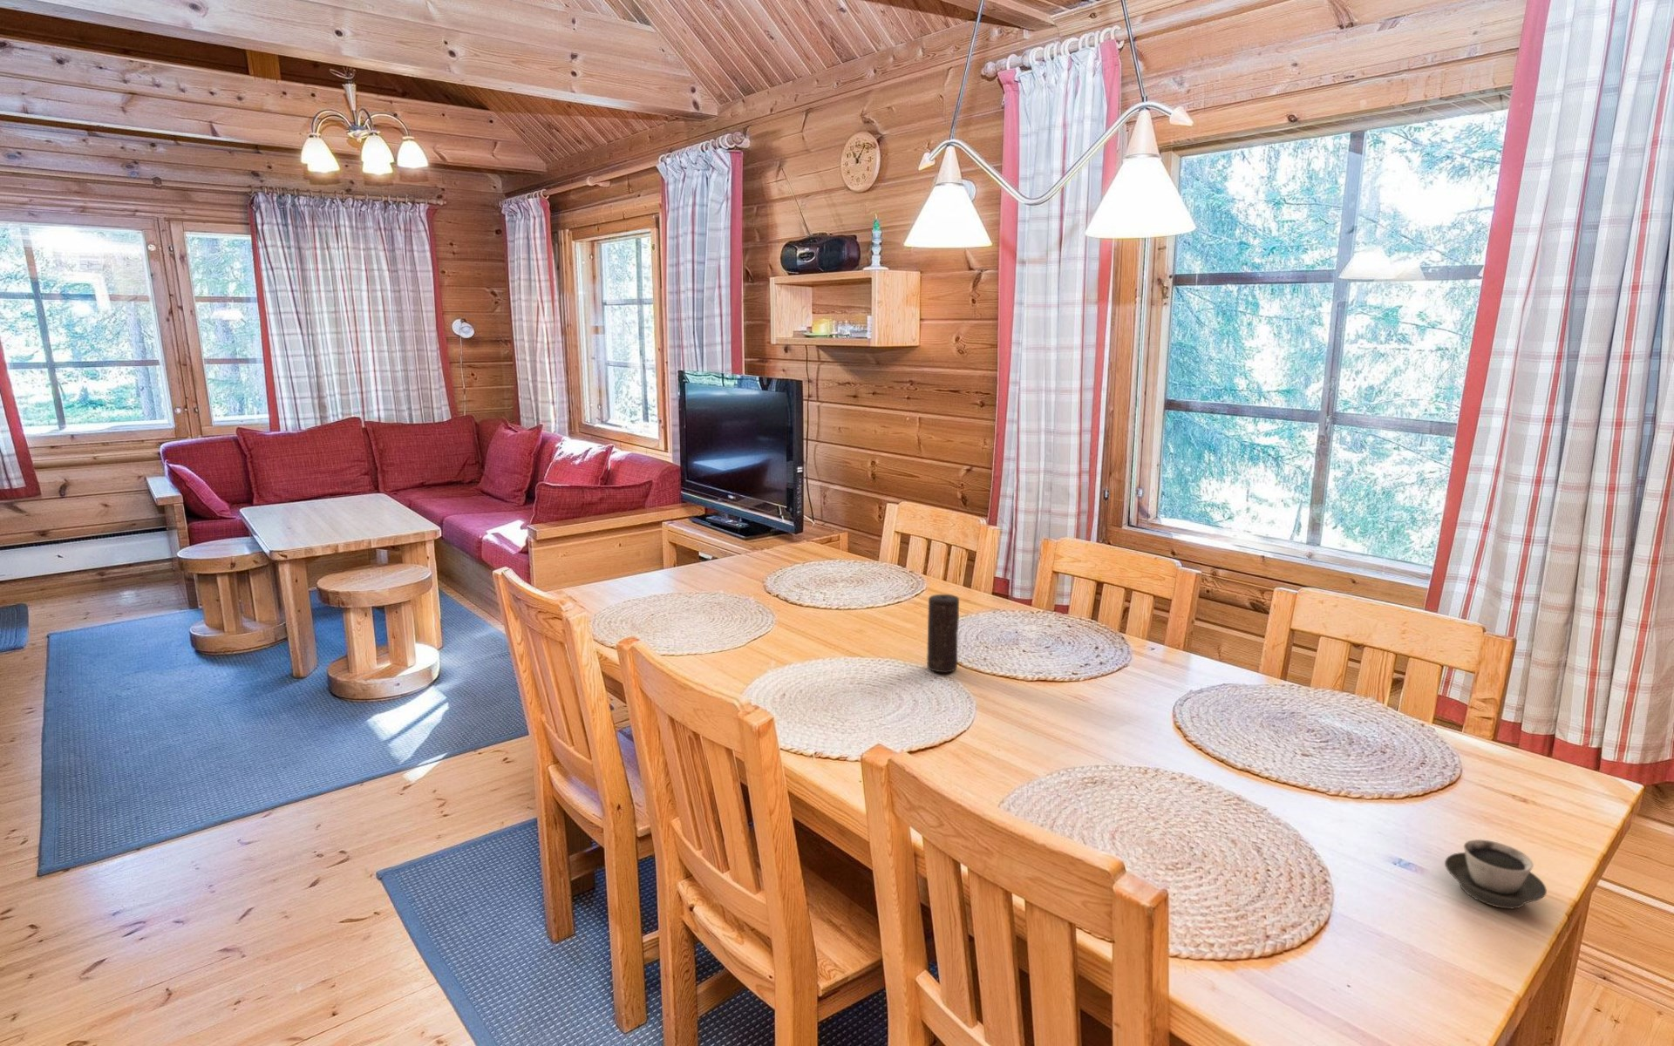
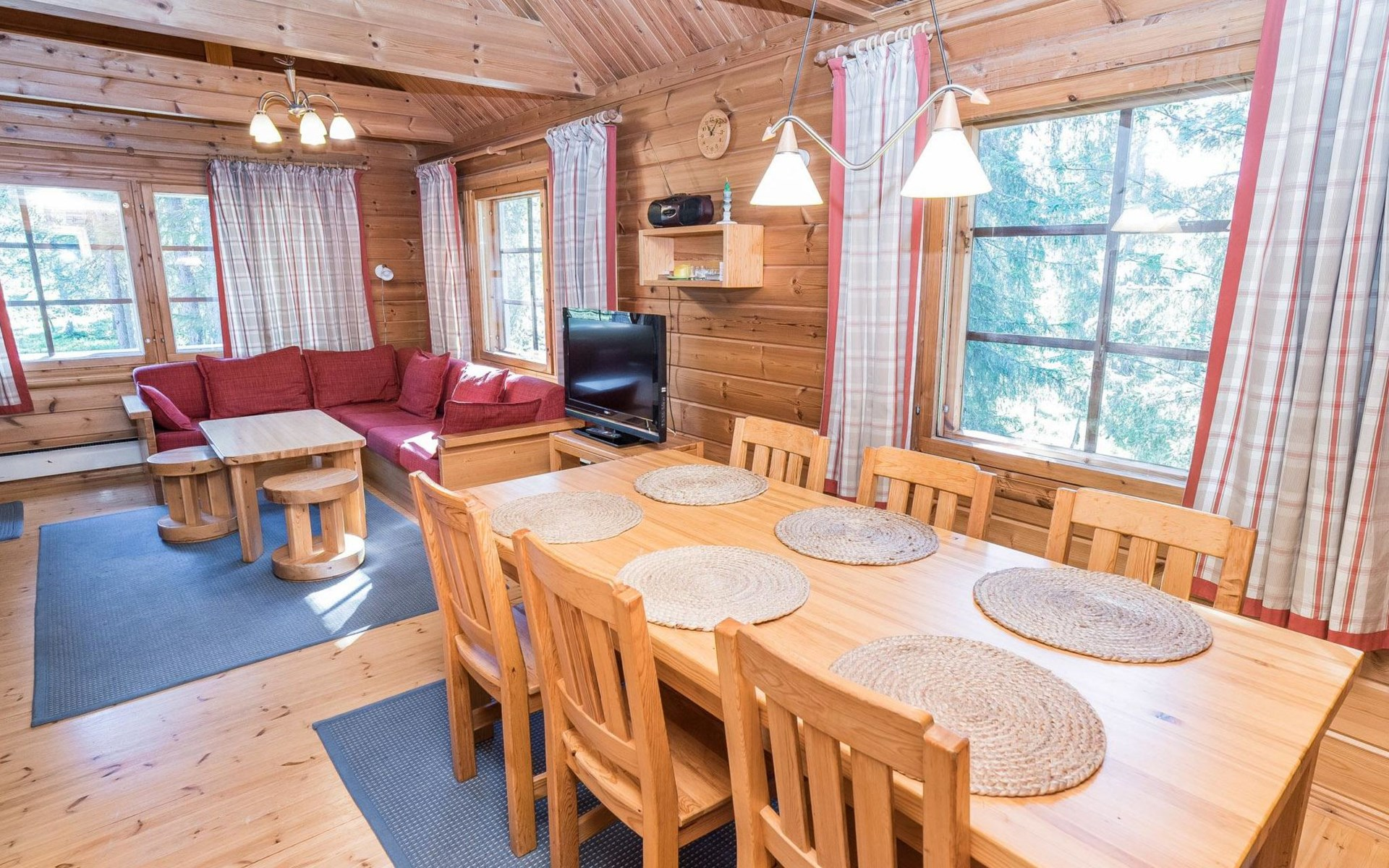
- candle [926,594,961,674]
- cup [1444,839,1547,910]
